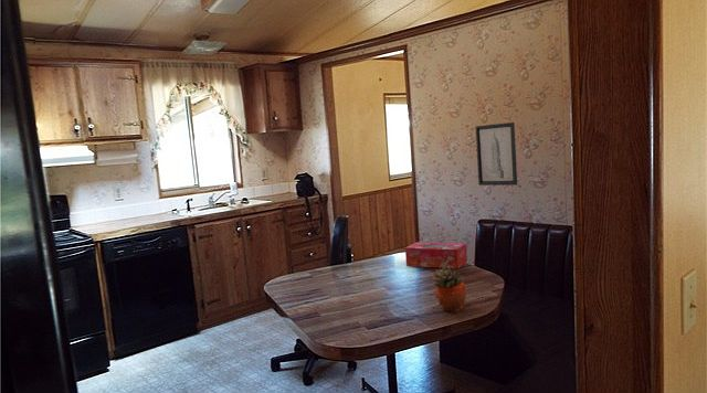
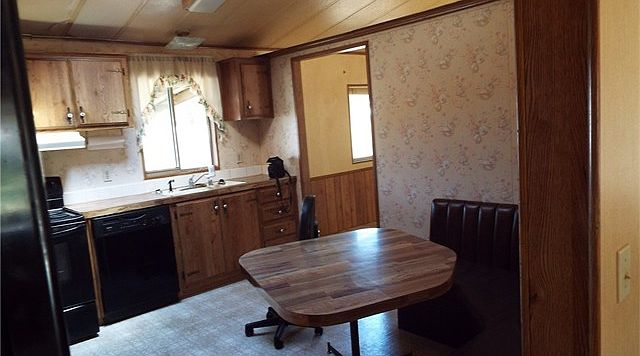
- succulent planter [431,267,467,314]
- wall art [474,121,518,187]
- tissue box [404,241,468,269]
